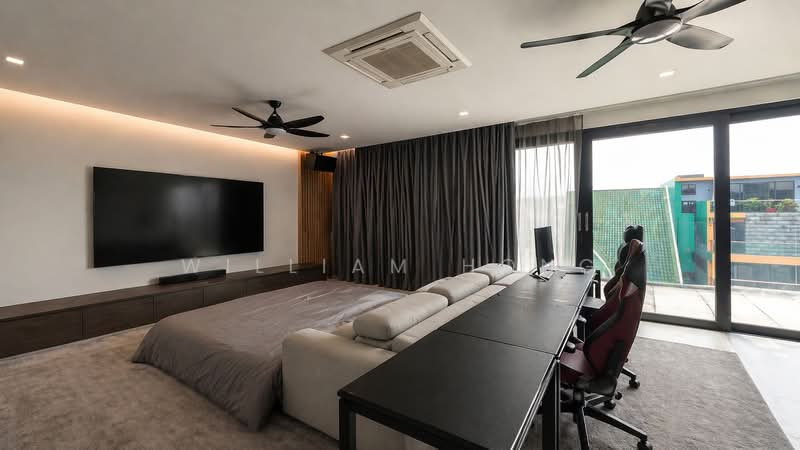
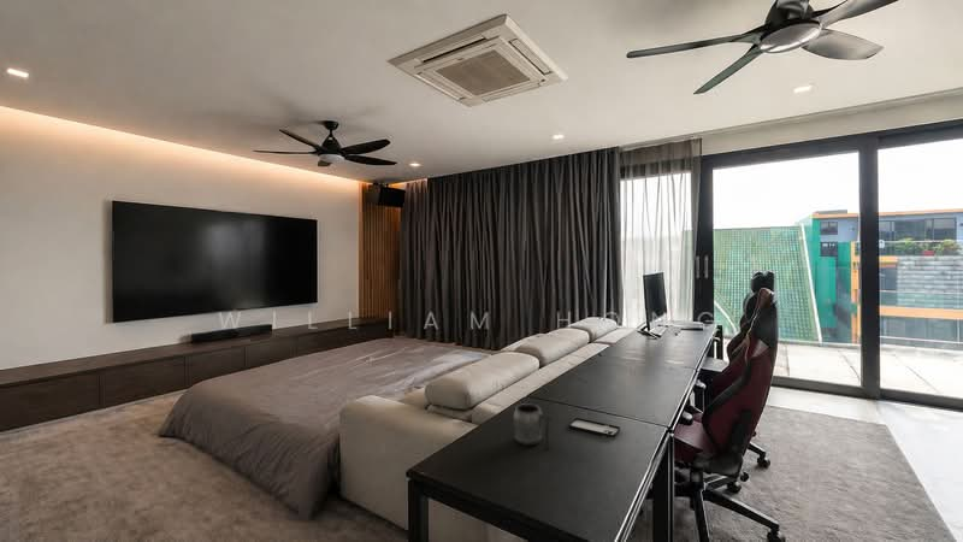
+ mug [512,402,554,449]
+ smartphone [567,417,621,438]
